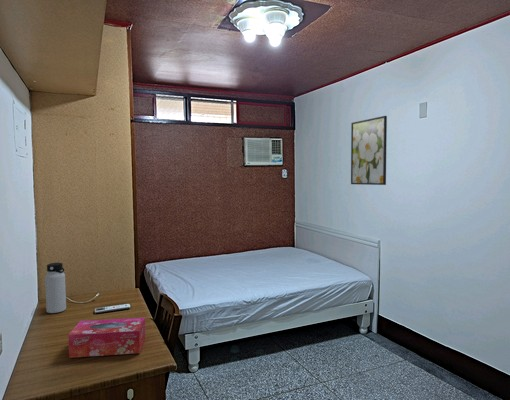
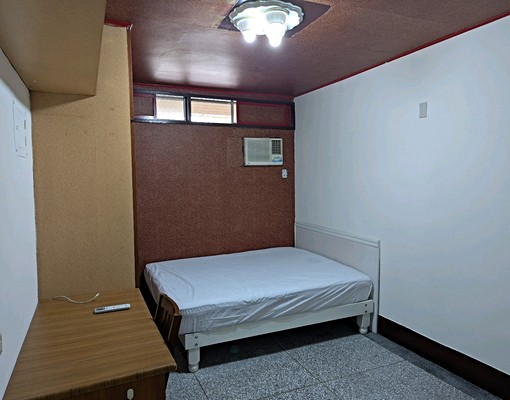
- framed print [350,115,388,186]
- water bottle [44,262,67,314]
- tissue box [67,317,146,359]
